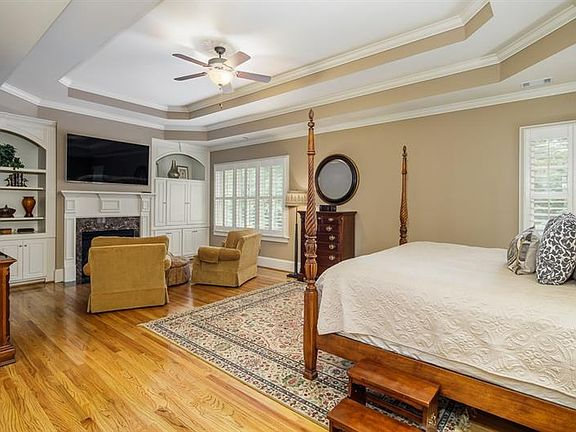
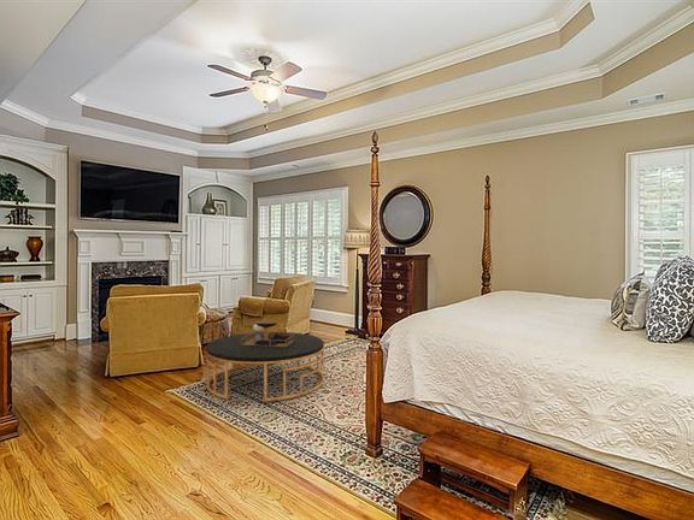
+ coffee table [205,320,325,402]
